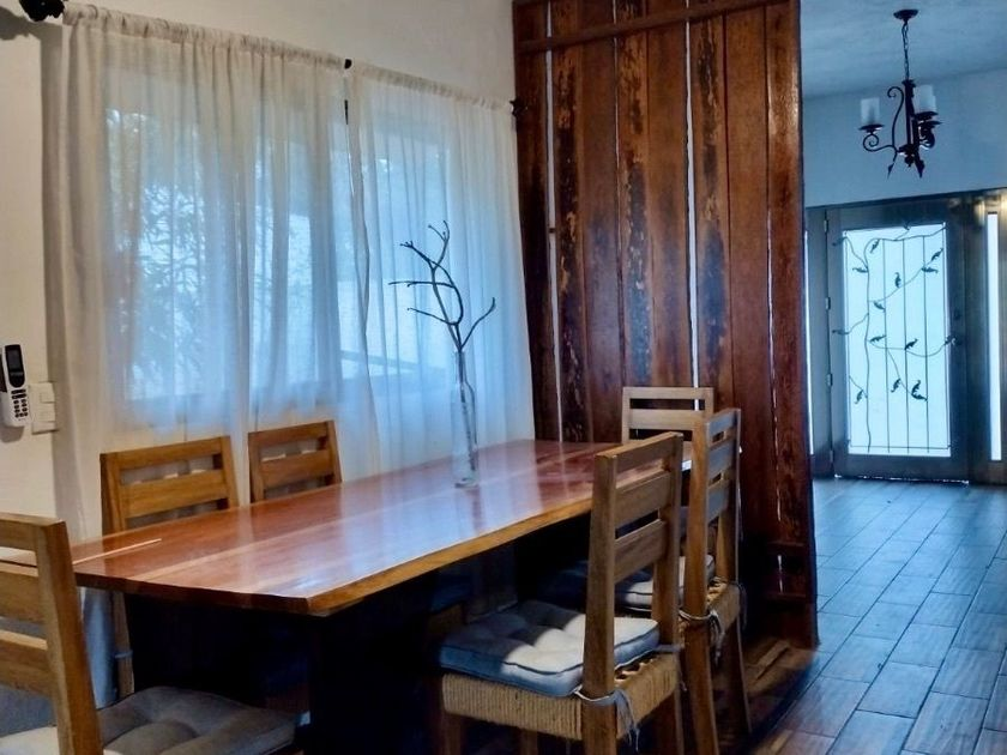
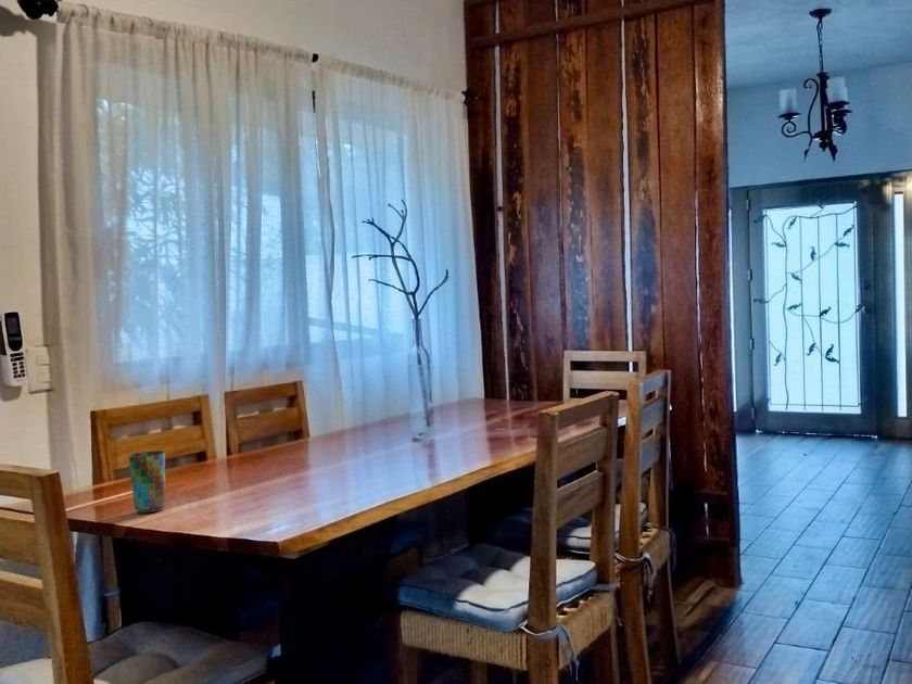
+ cup [127,449,166,514]
